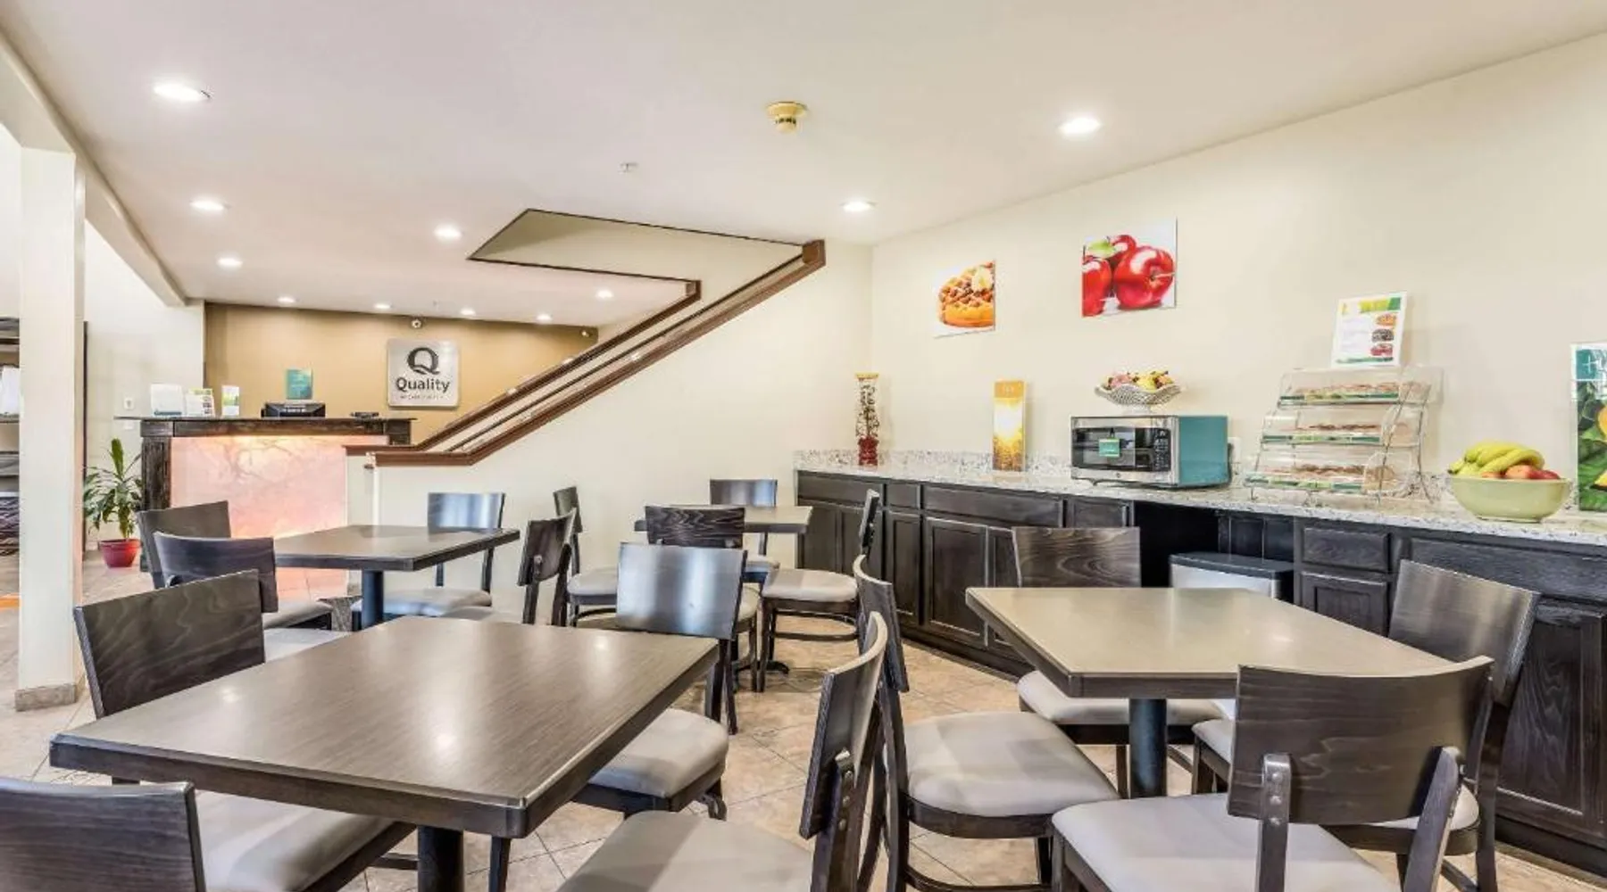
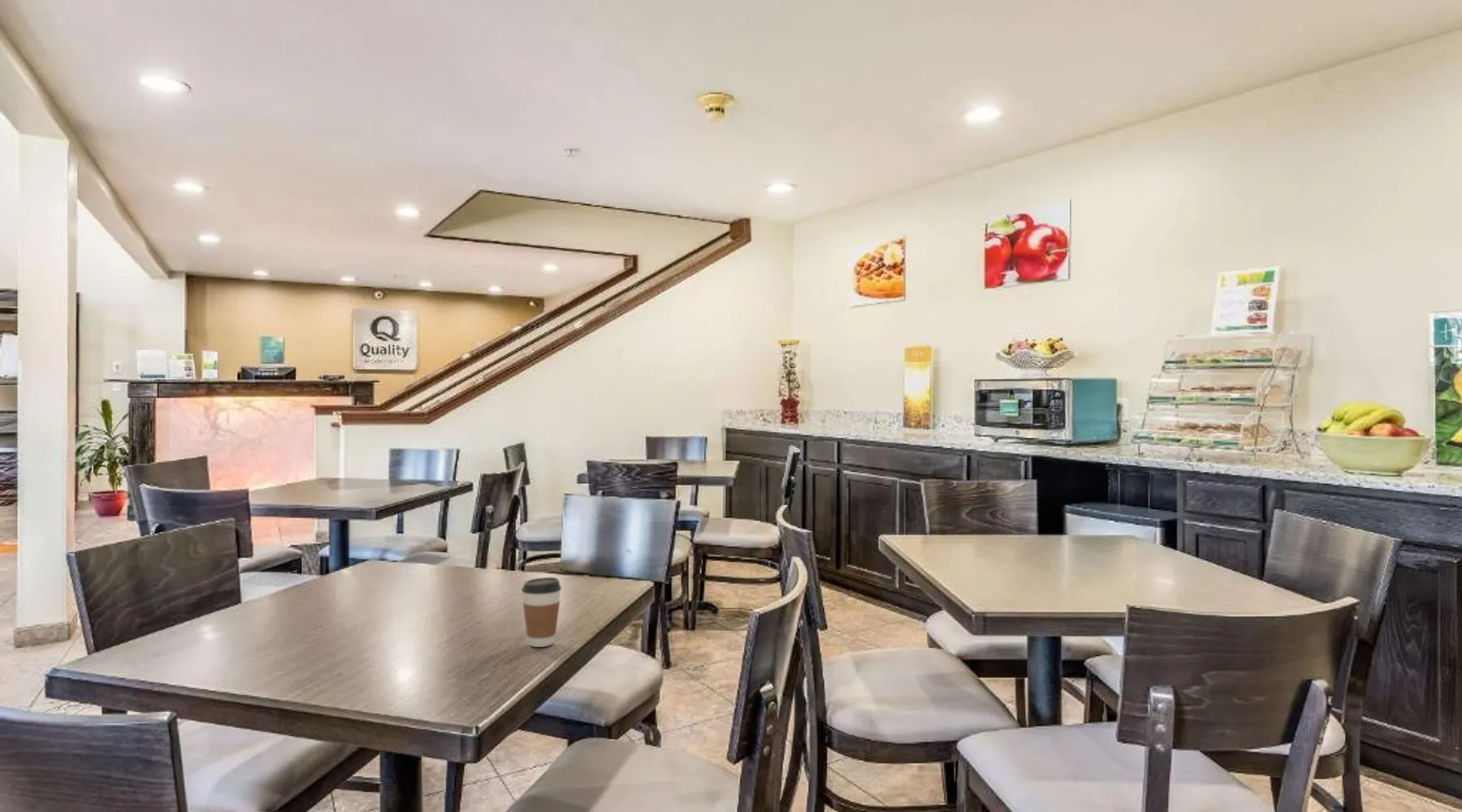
+ coffee cup [521,577,562,648]
